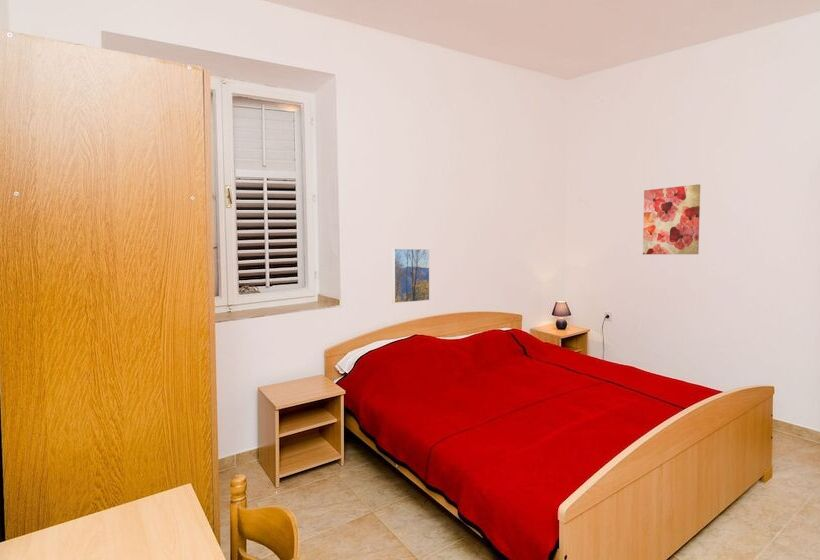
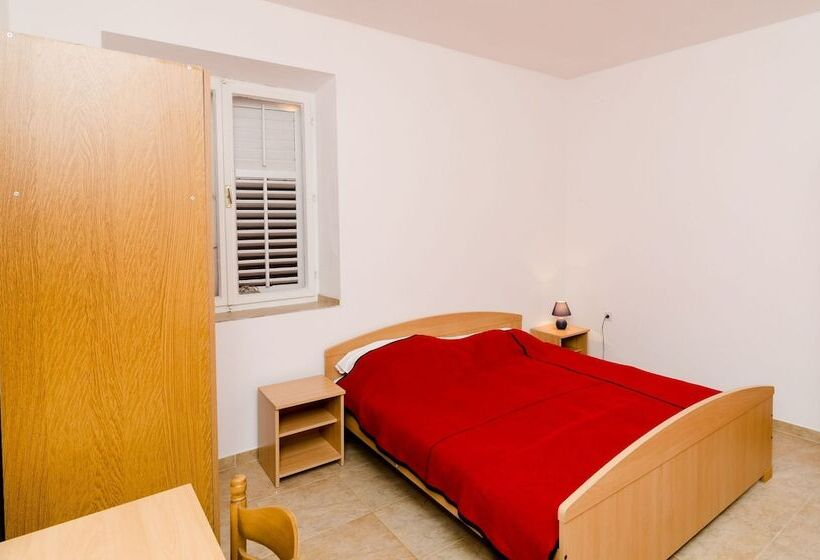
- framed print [391,248,431,304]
- wall art [642,183,701,255]
